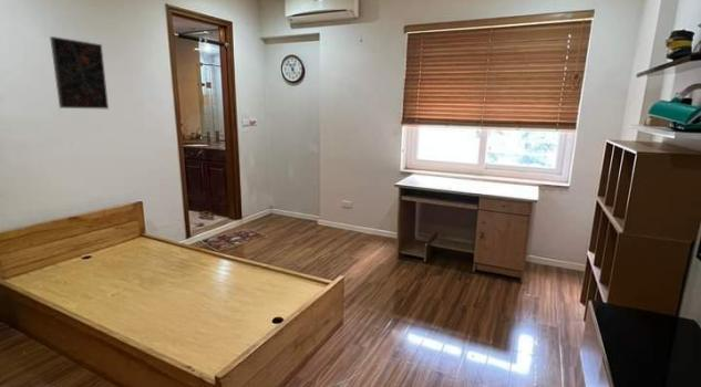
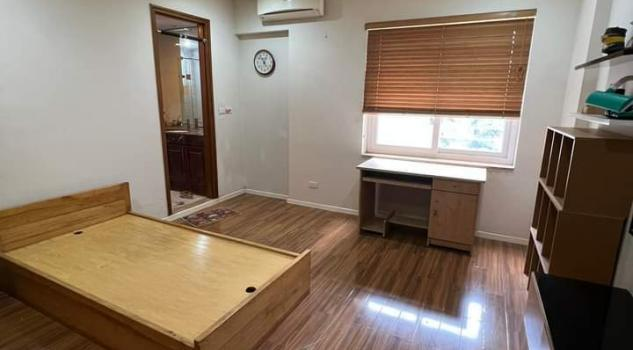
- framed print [49,35,110,111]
